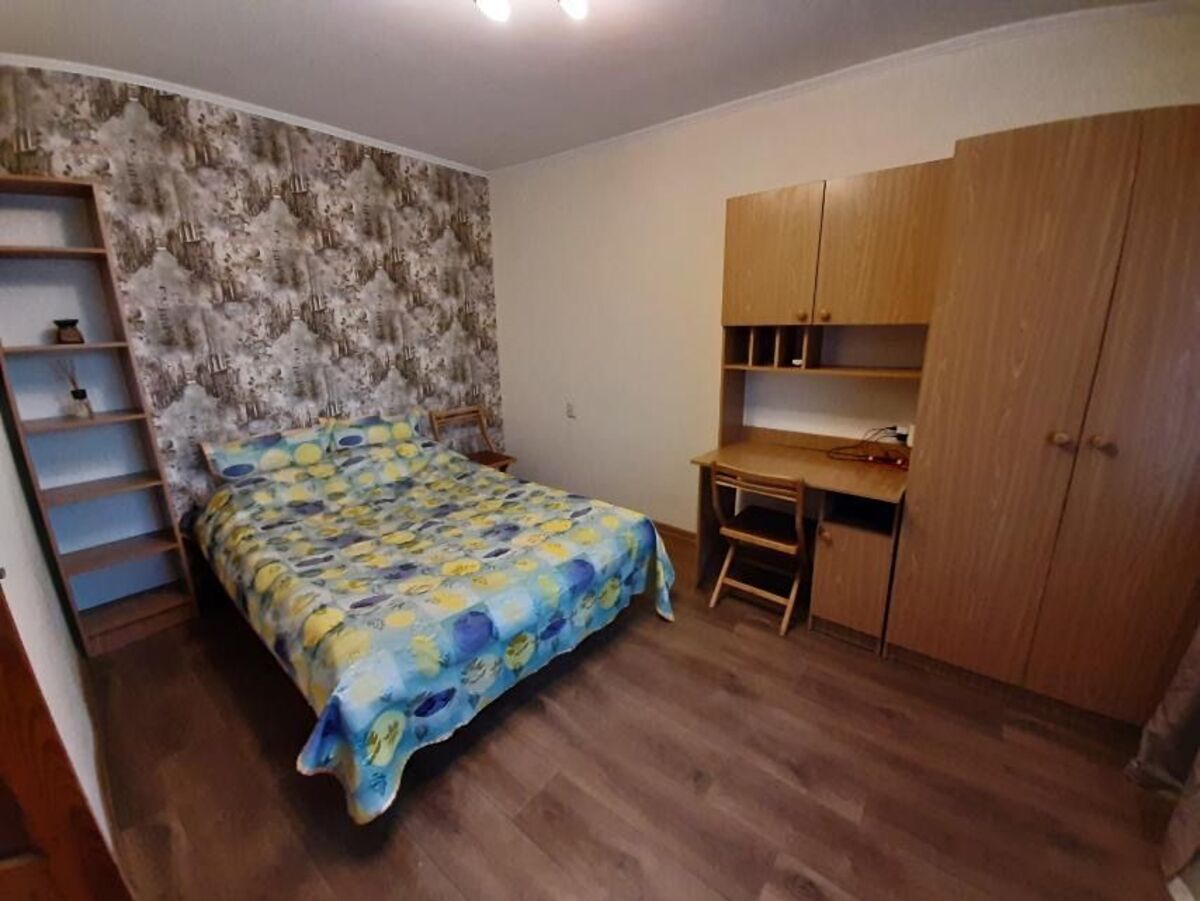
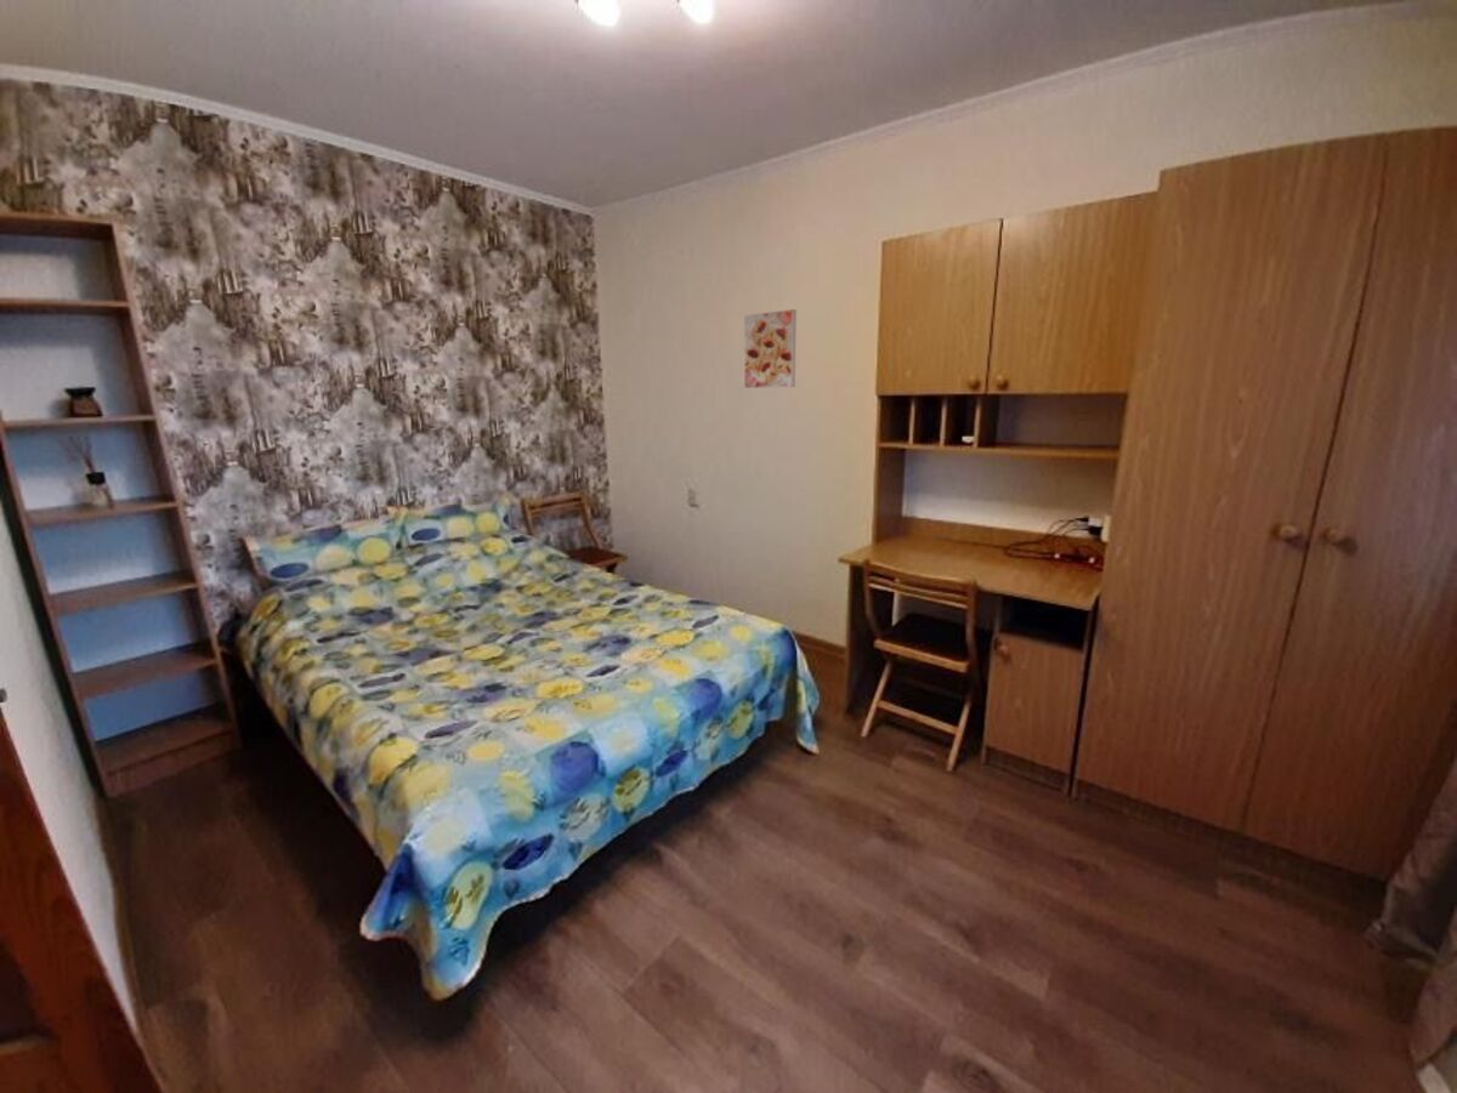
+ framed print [743,308,798,389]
